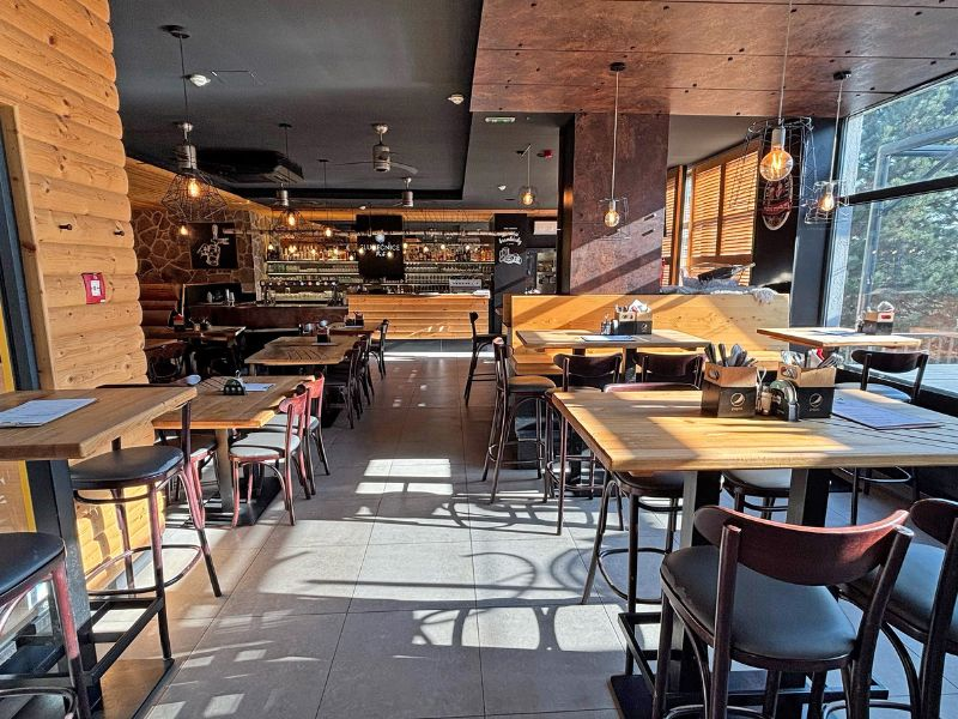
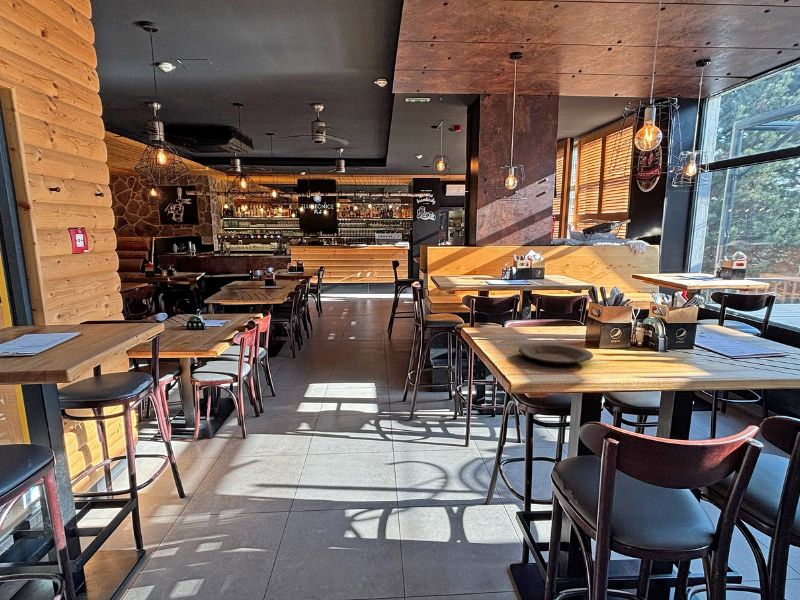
+ plate [518,342,594,365]
